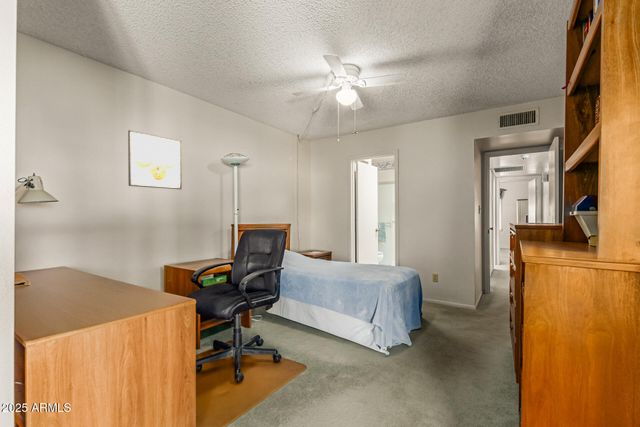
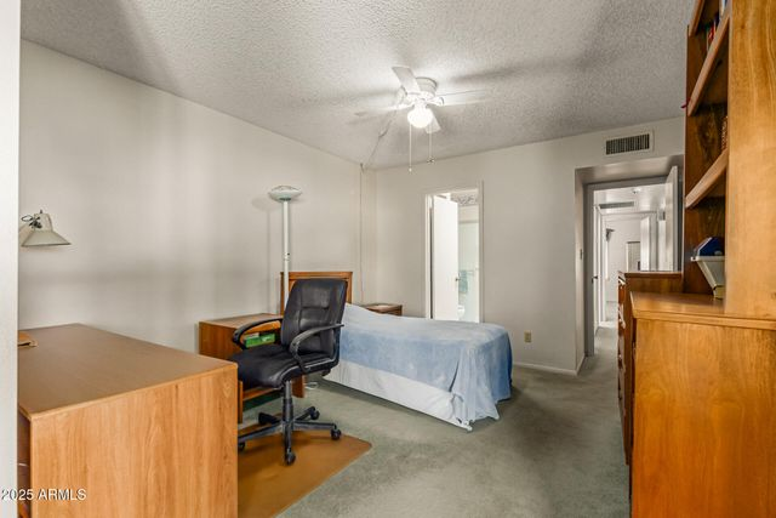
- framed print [127,129,183,190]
